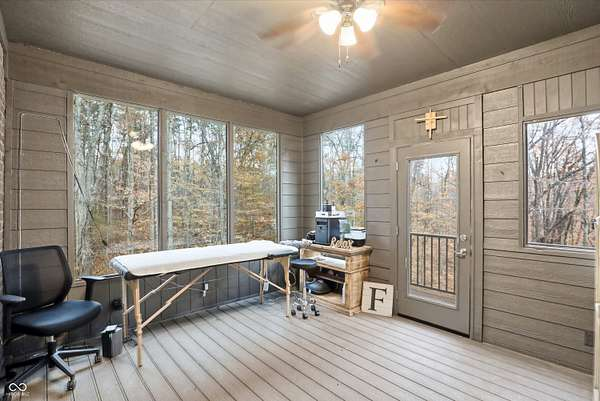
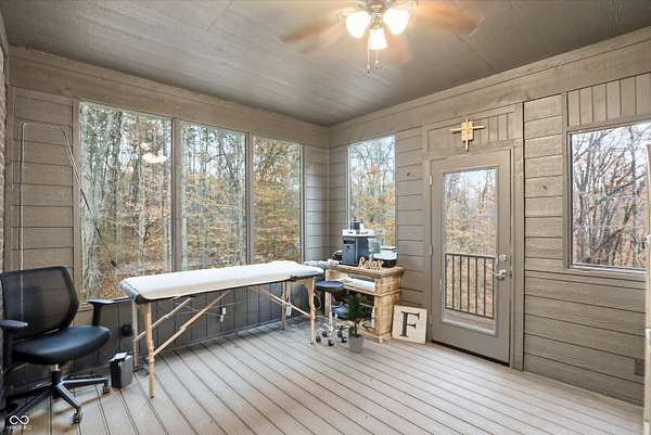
+ indoor plant [337,294,379,354]
